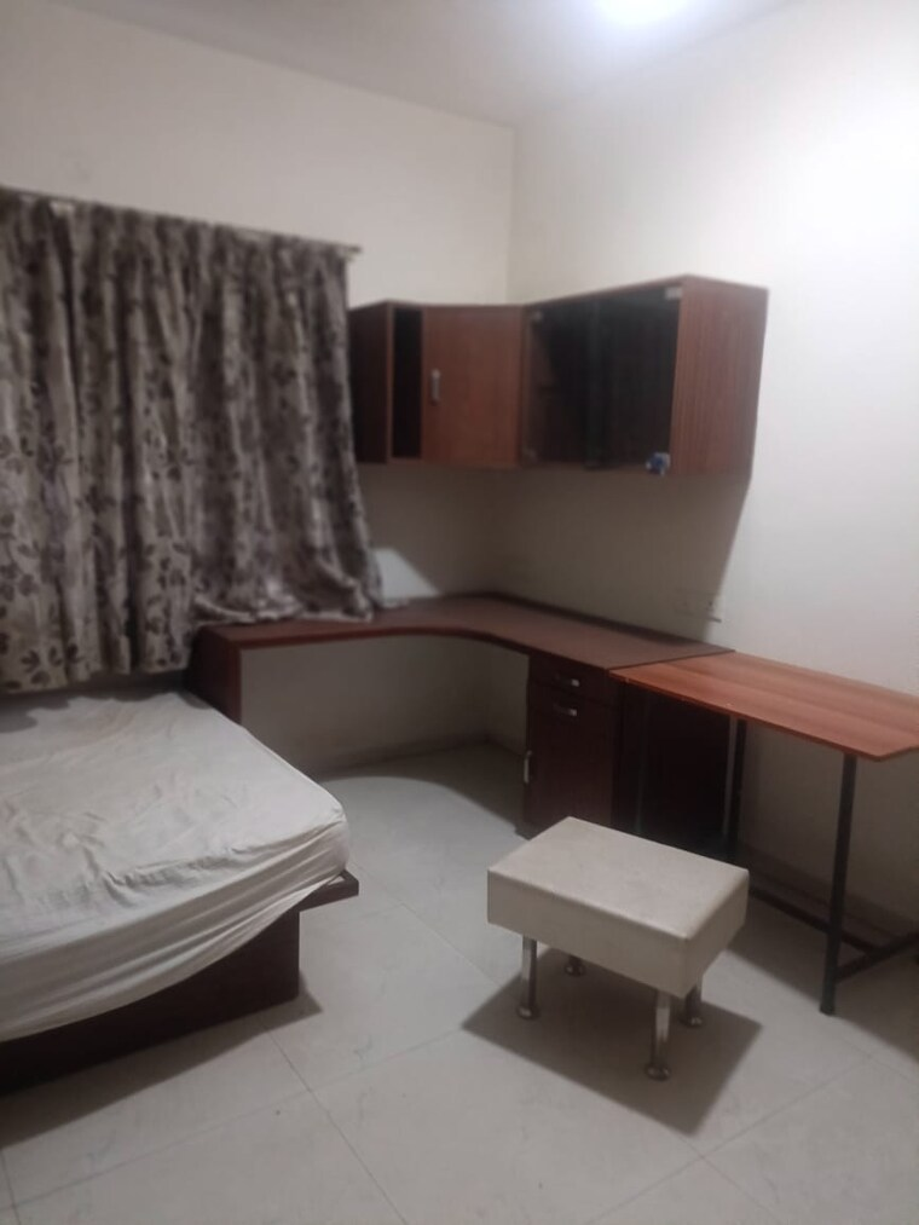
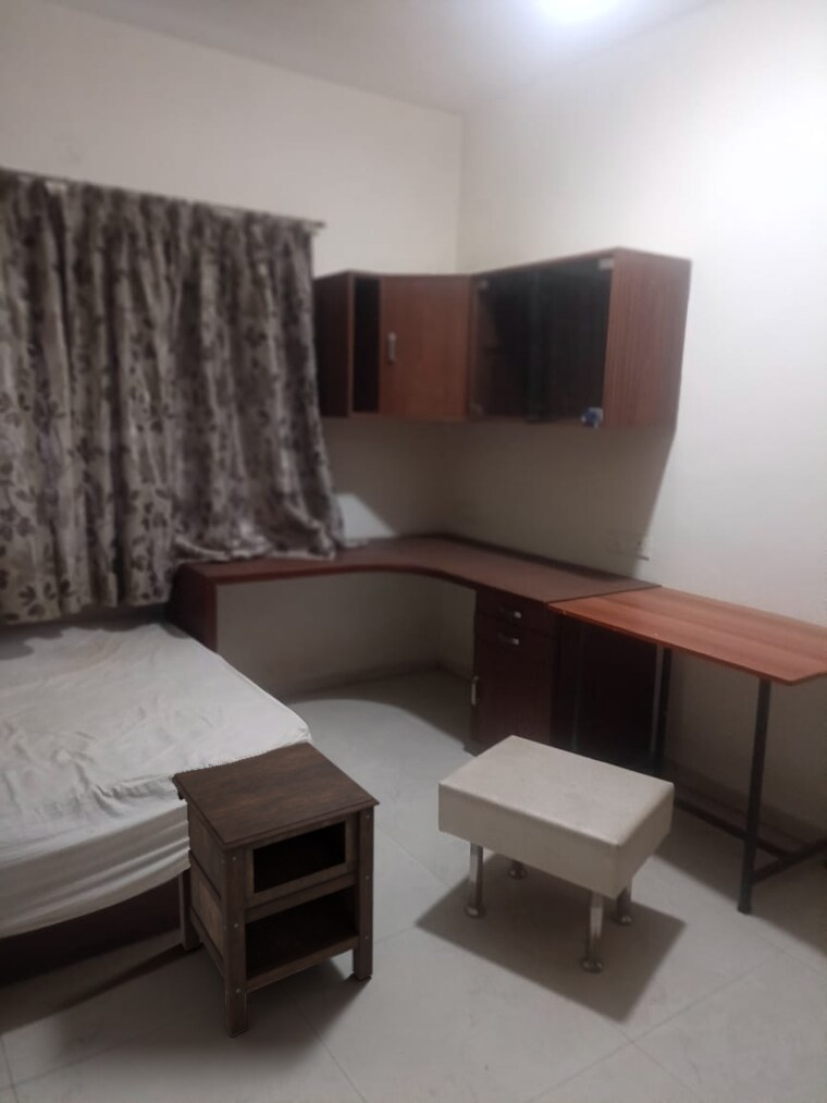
+ nightstand [170,740,381,1039]
